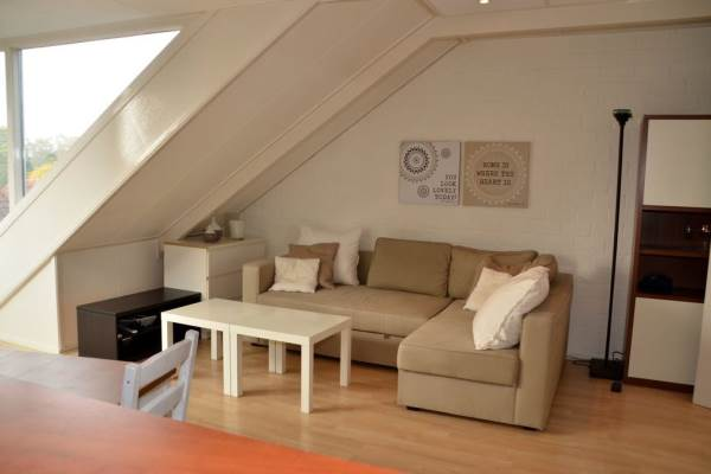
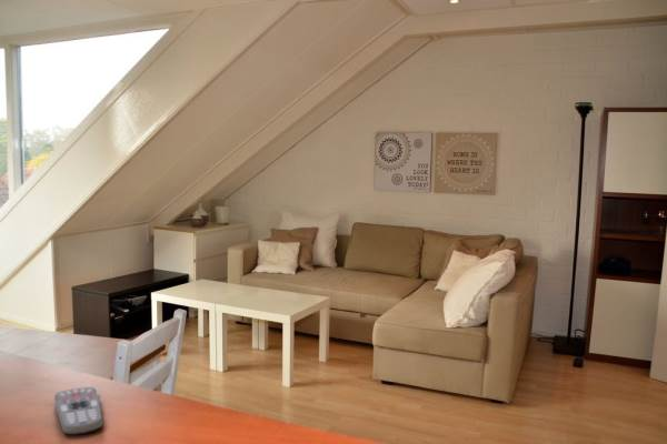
+ remote control [53,386,104,436]
